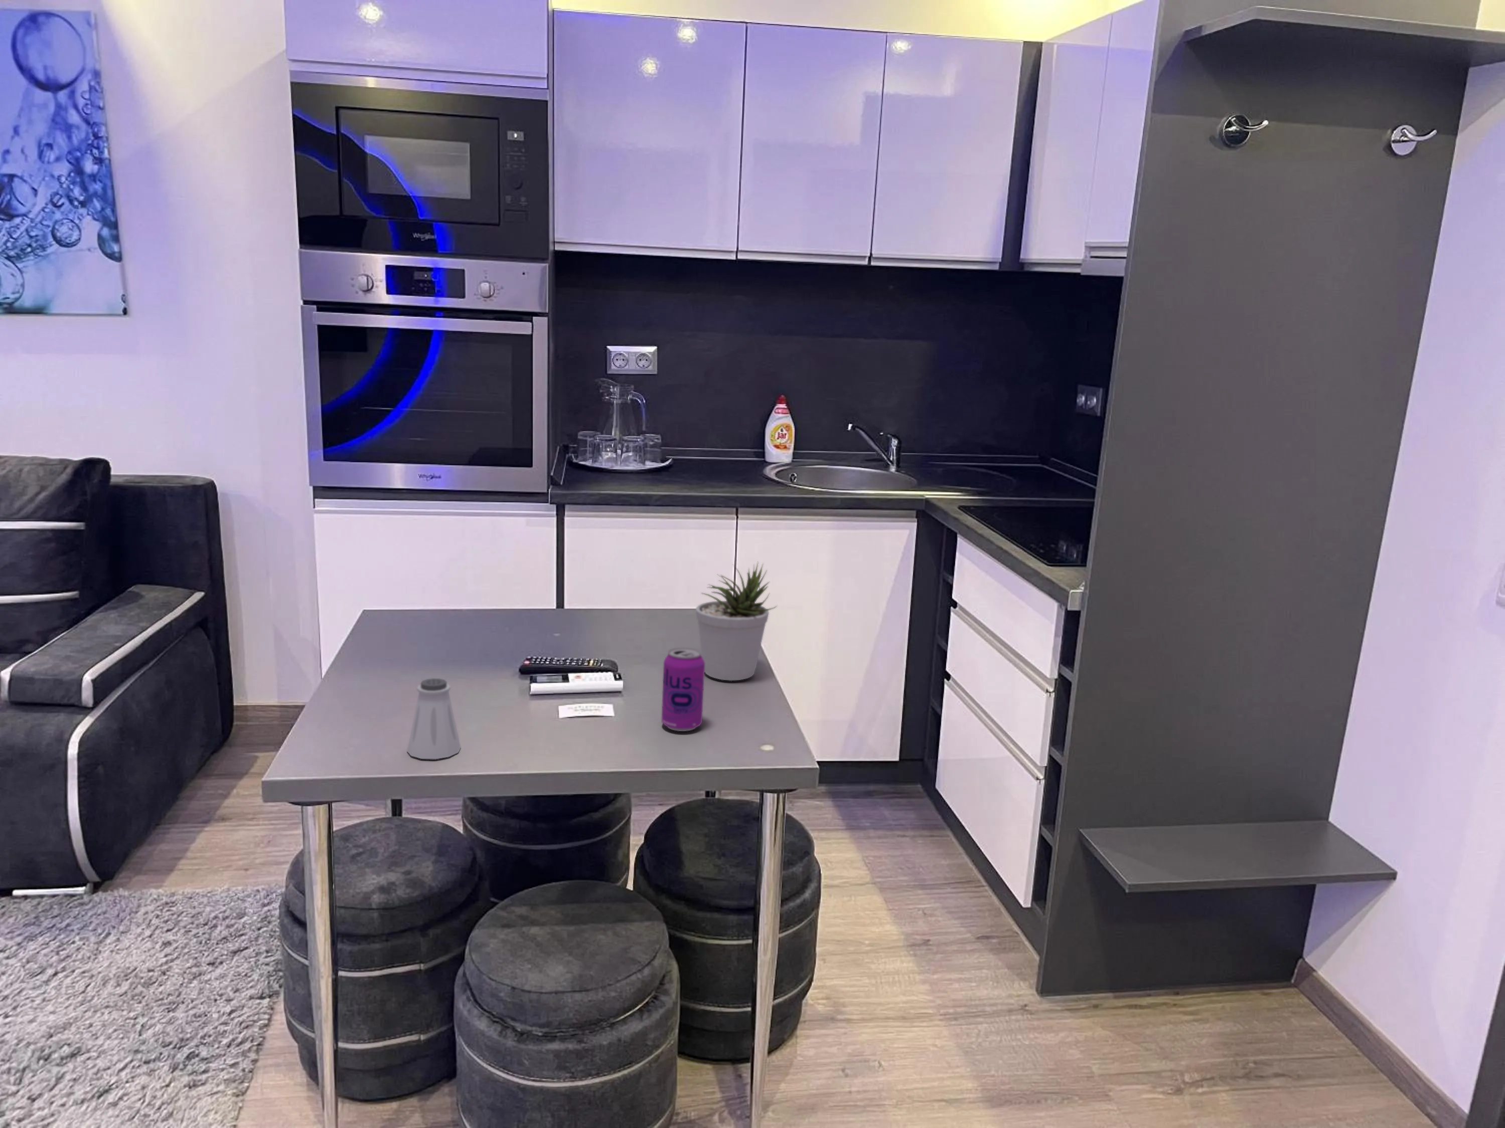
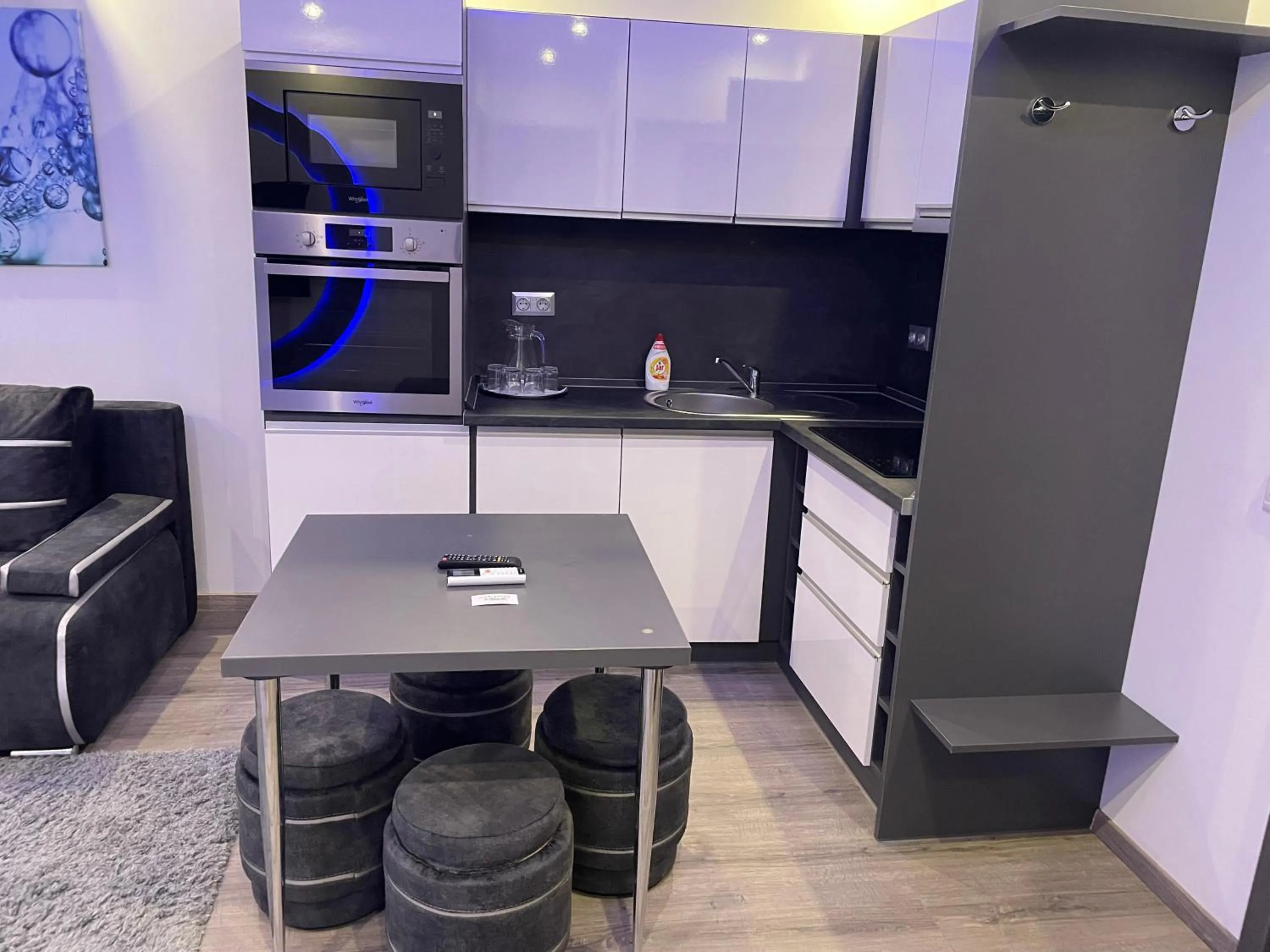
- saltshaker [406,678,461,760]
- beverage can [661,647,705,732]
- potted plant [696,560,779,681]
